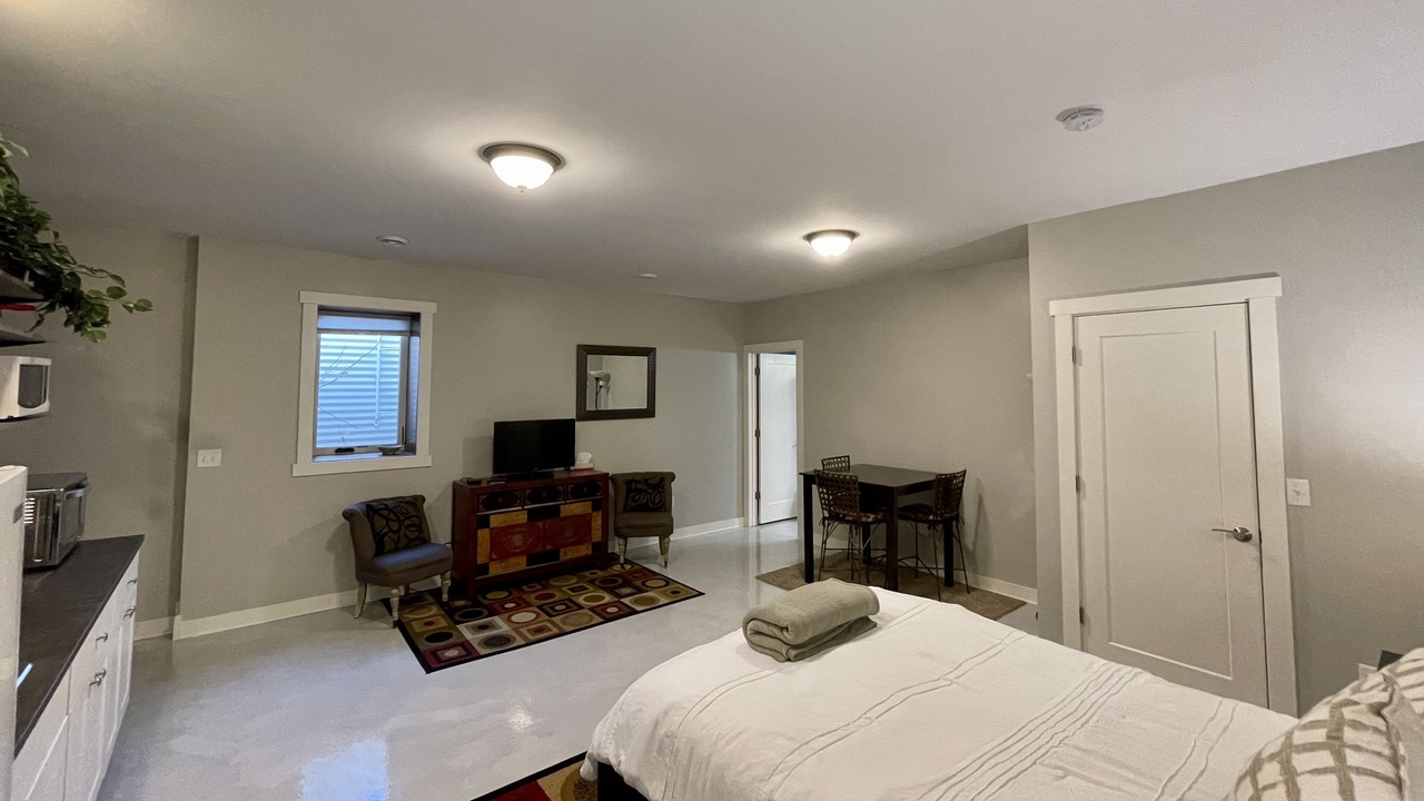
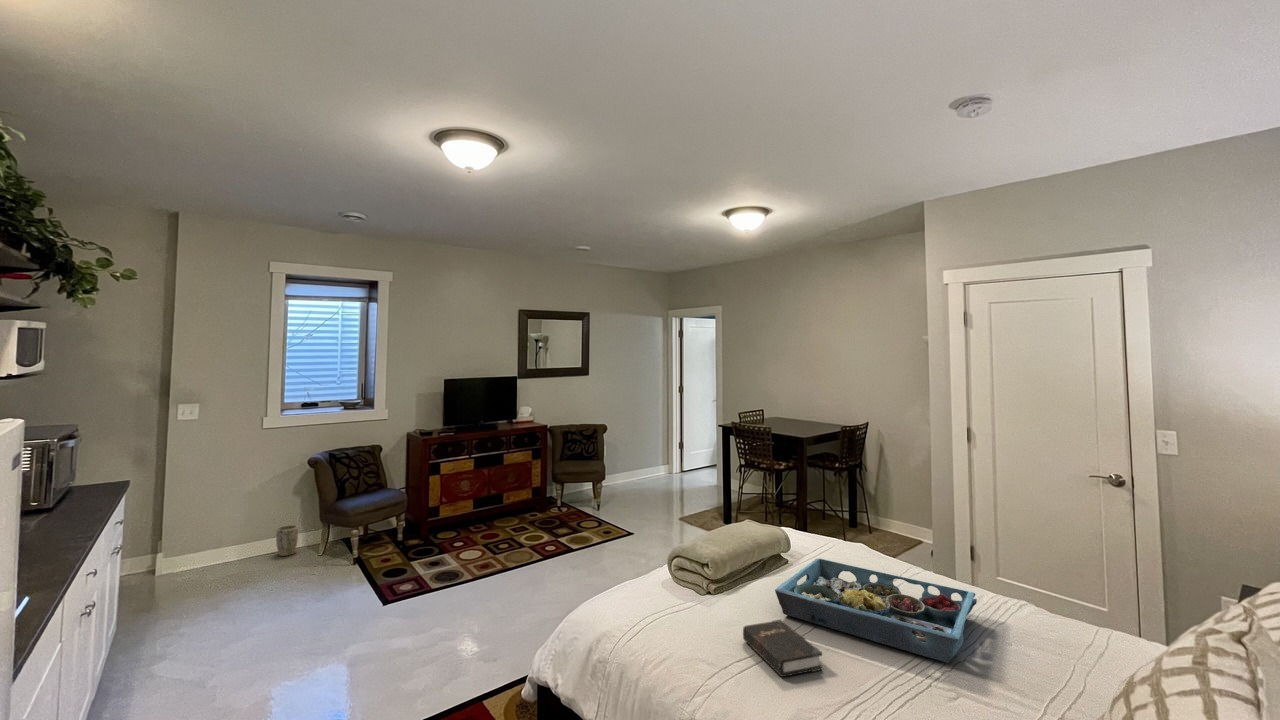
+ serving tray [774,558,978,664]
+ plant pot [275,524,299,557]
+ hardback book [742,619,823,678]
